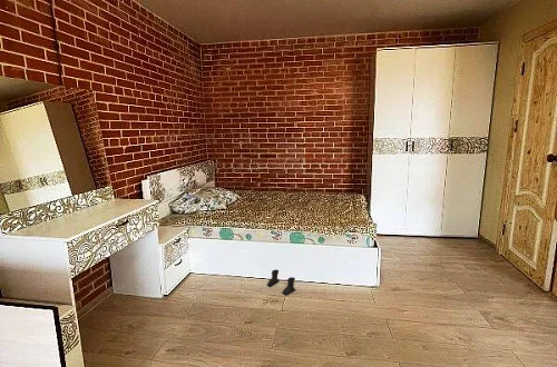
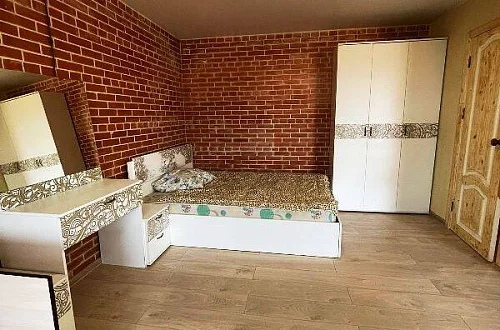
- boots [266,268,296,296]
